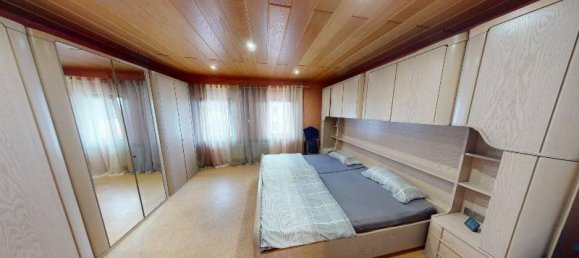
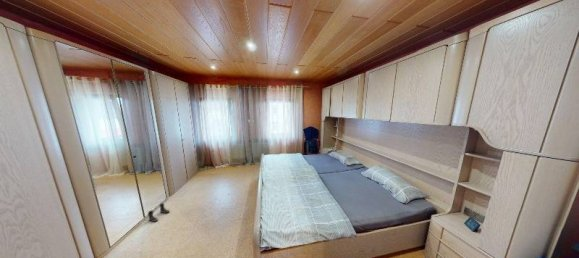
+ boots [147,202,171,223]
